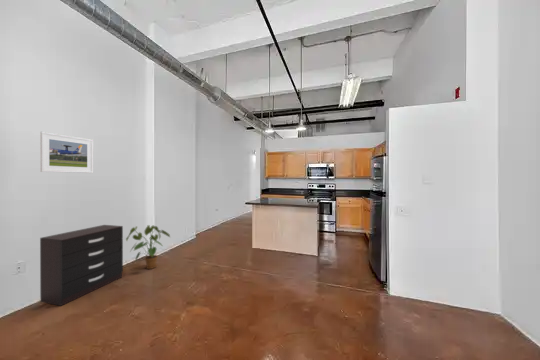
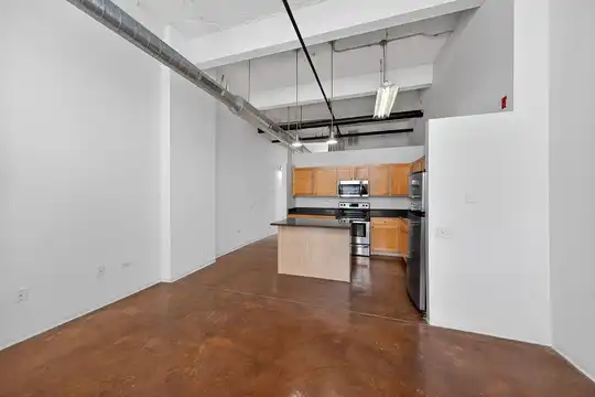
- dresser [39,224,124,307]
- house plant [125,224,172,270]
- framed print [39,131,94,174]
